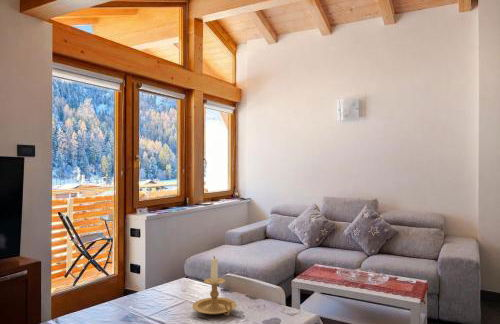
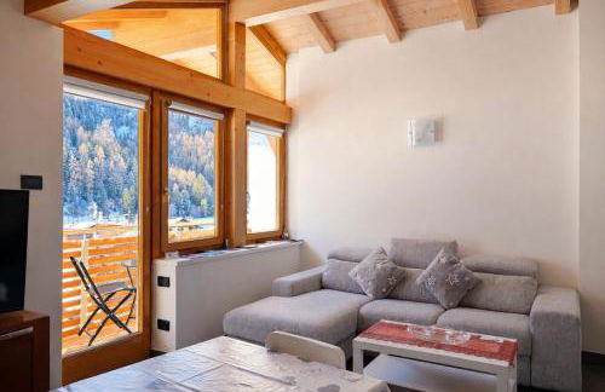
- candle holder [191,256,237,316]
